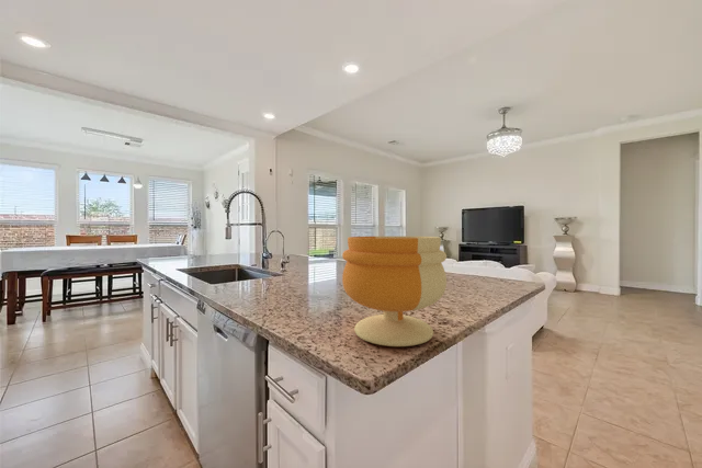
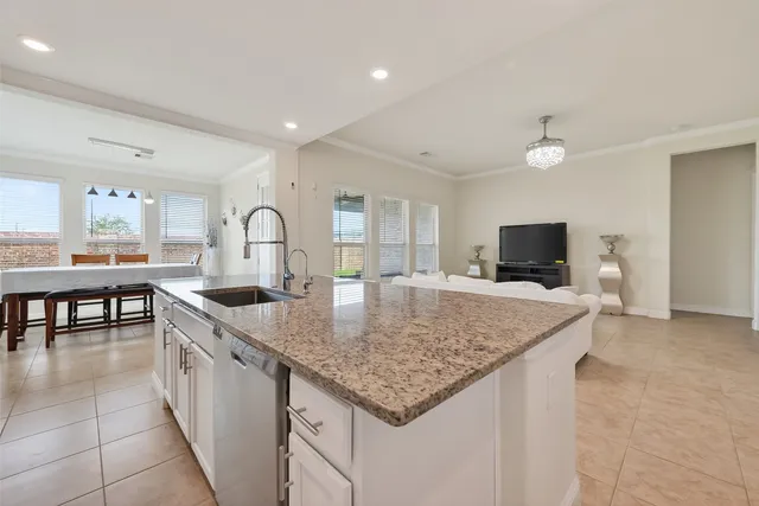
- footed bowl [341,236,448,347]
